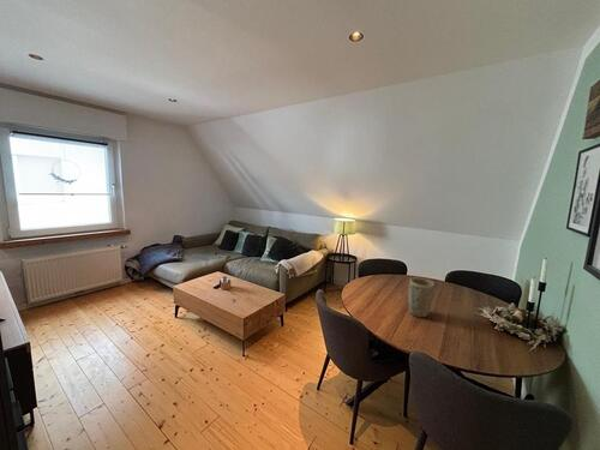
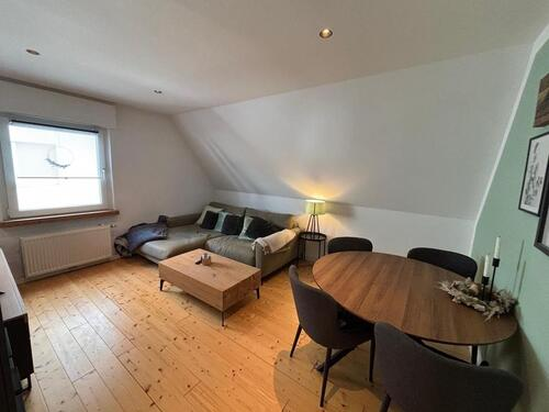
- plant pot [407,277,434,318]
